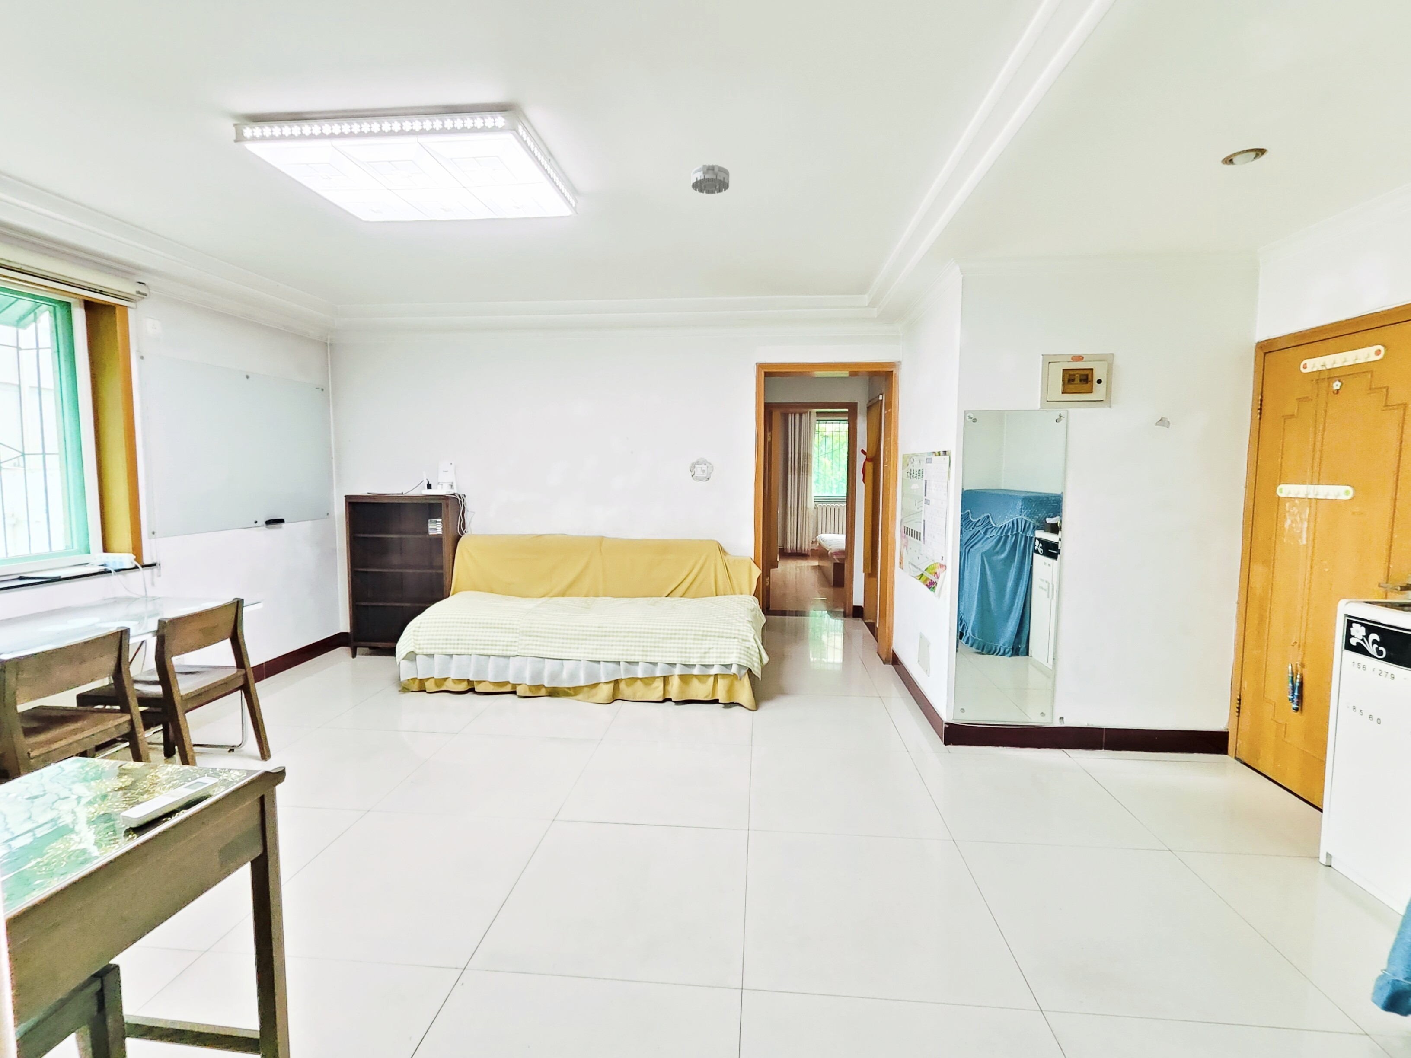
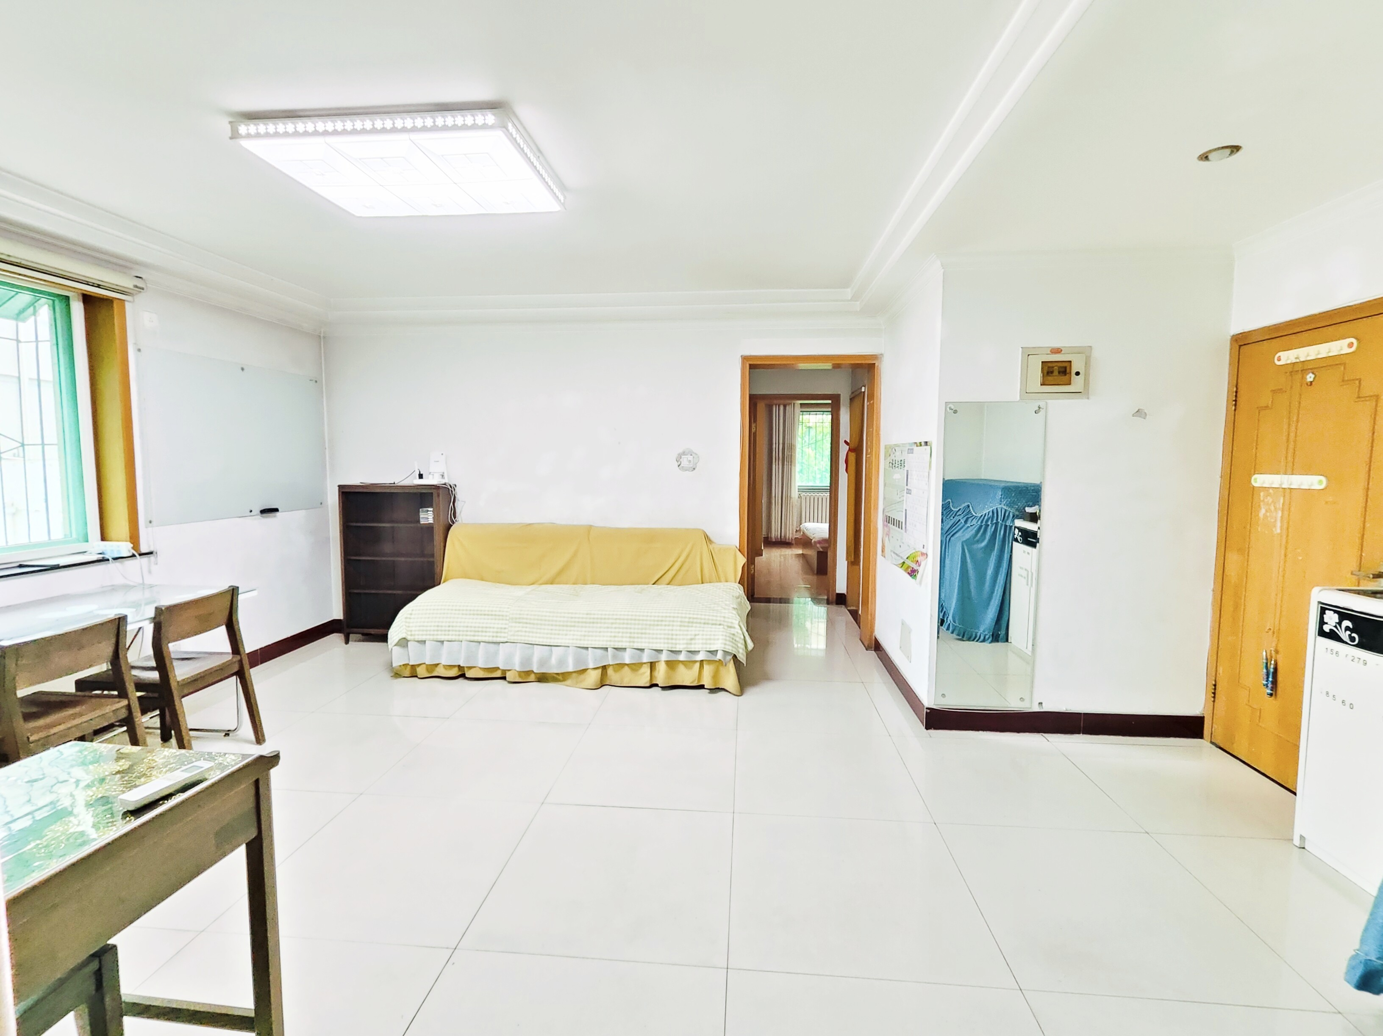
- smoke detector [691,163,730,194]
